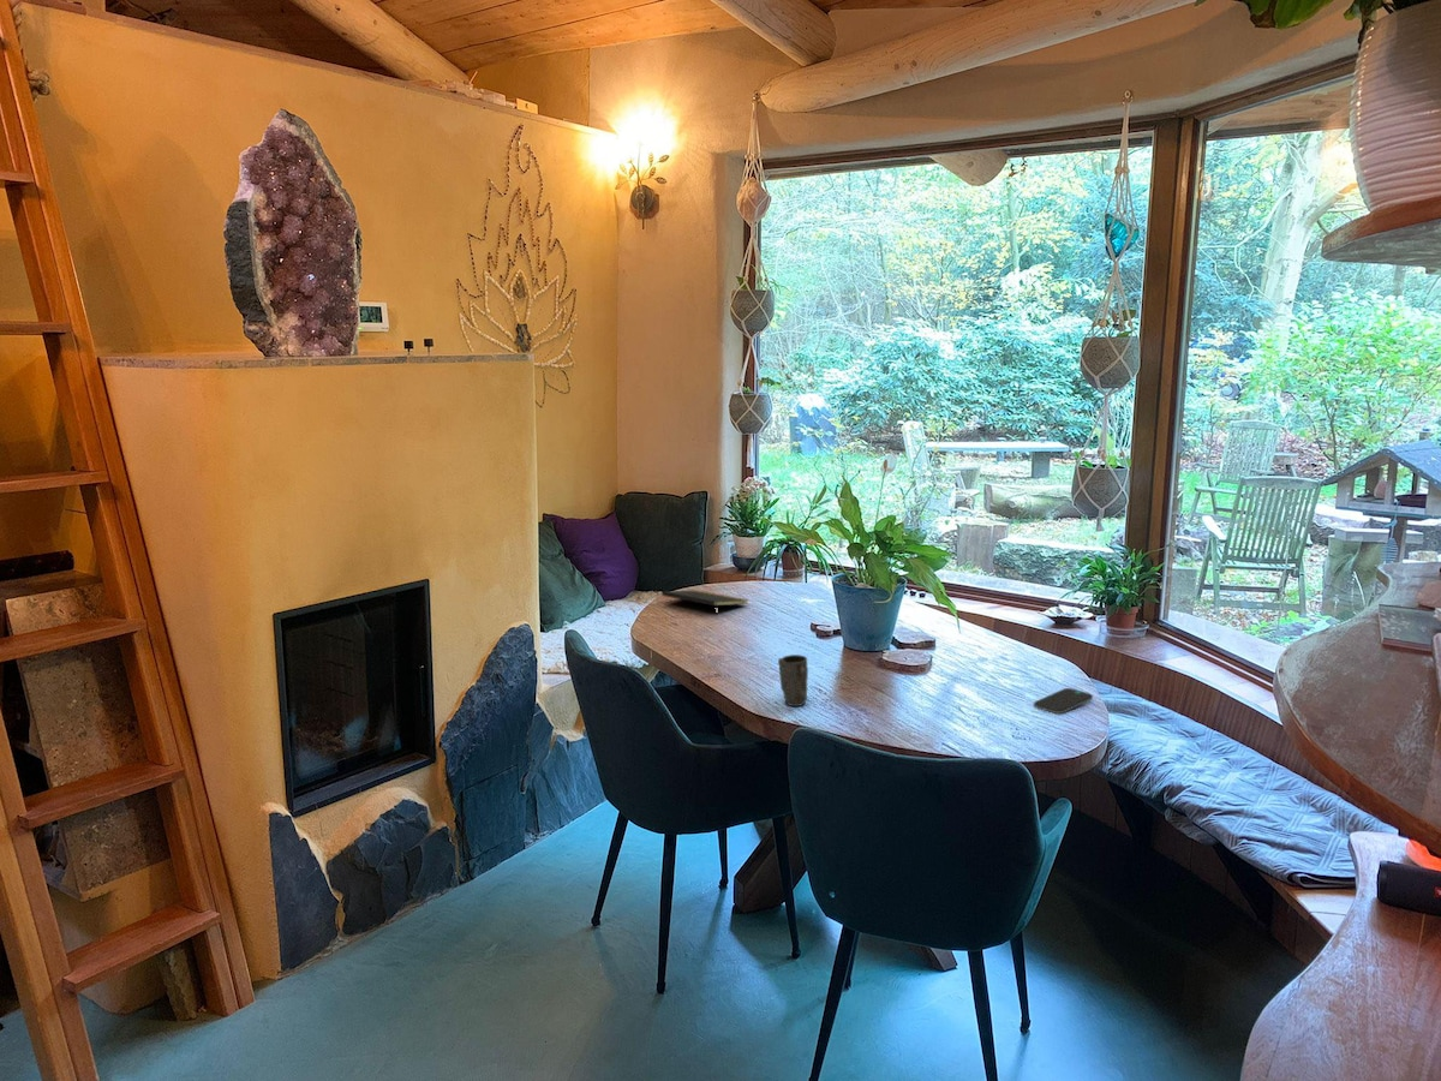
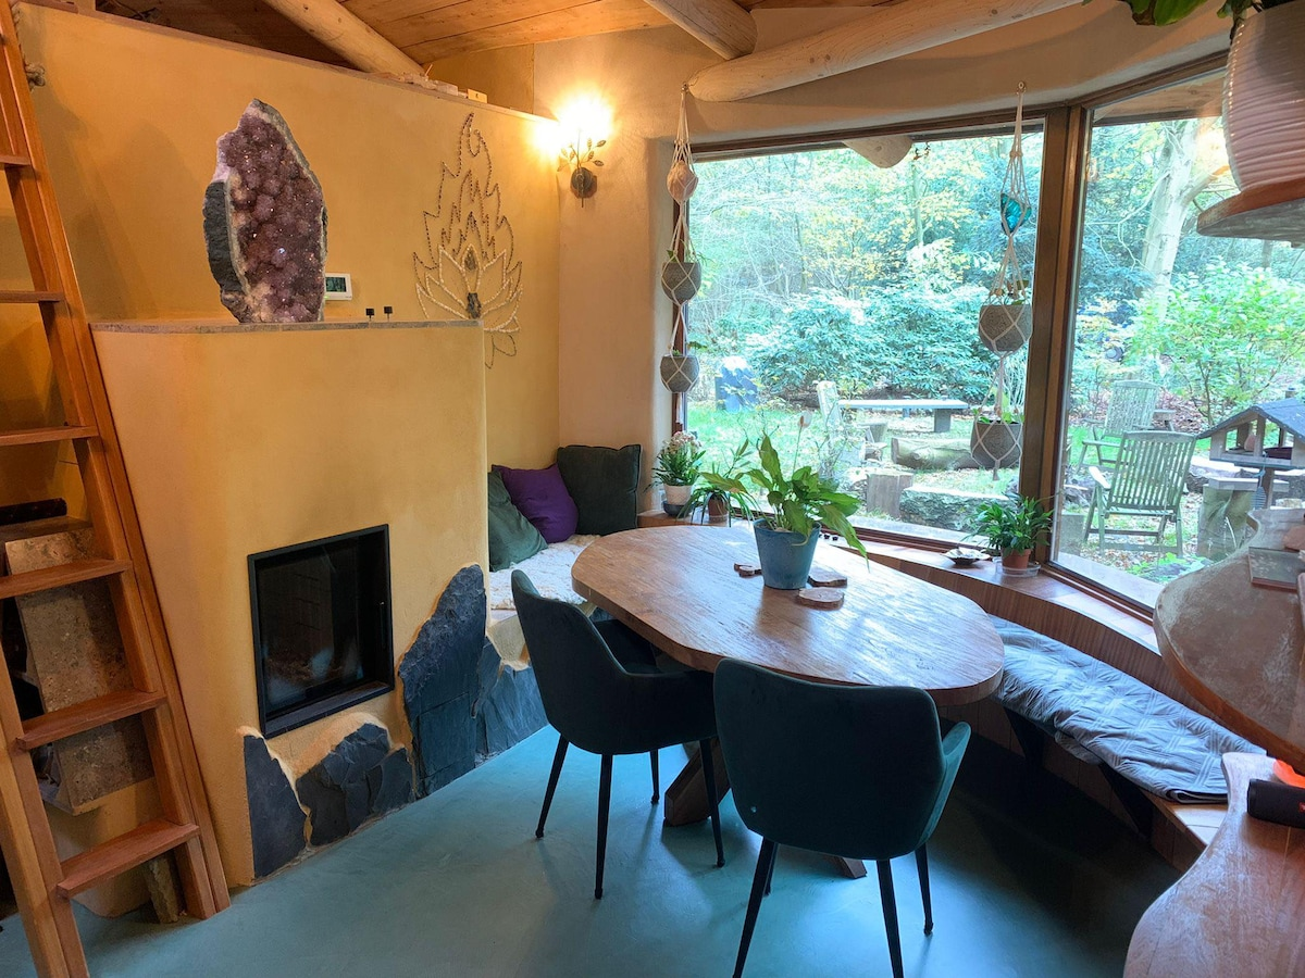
- notepad [662,589,749,617]
- smartphone [1033,687,1094,715]
- mug [777,653,809,707]
